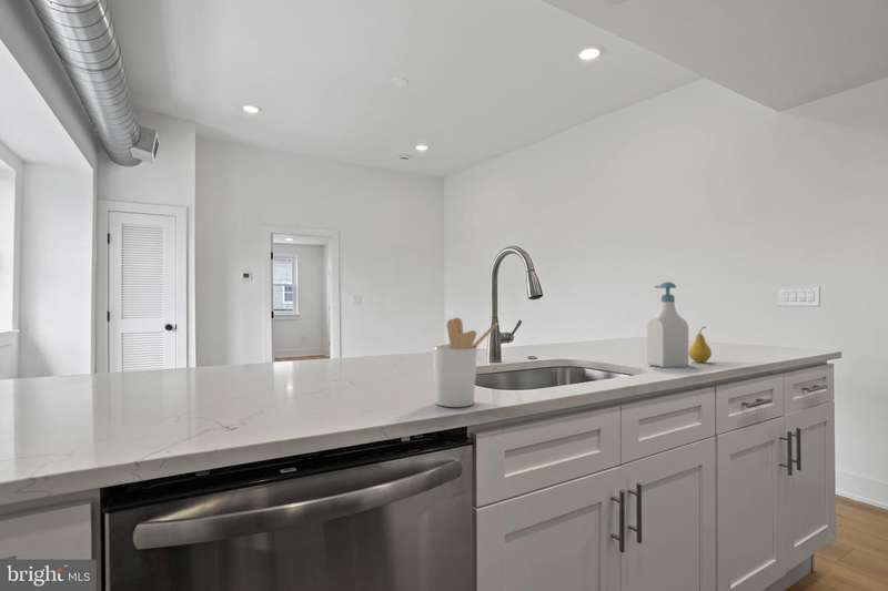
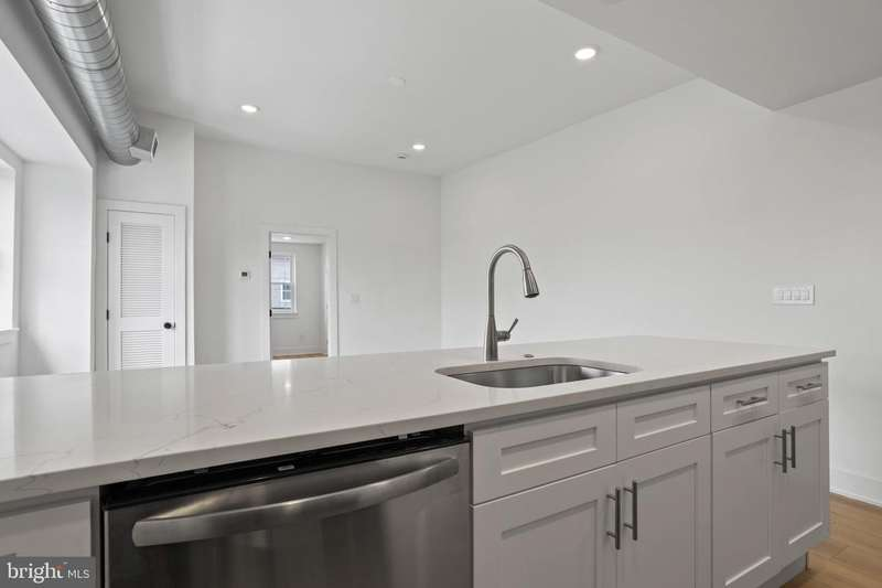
- utensil holder [432,317,500,408]
- fruit [688,326,713,364]
- soap bottle [646,281,689,368]
